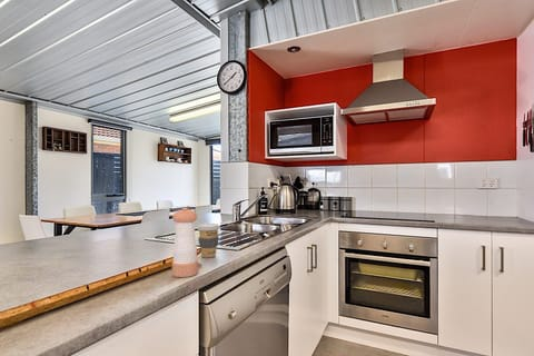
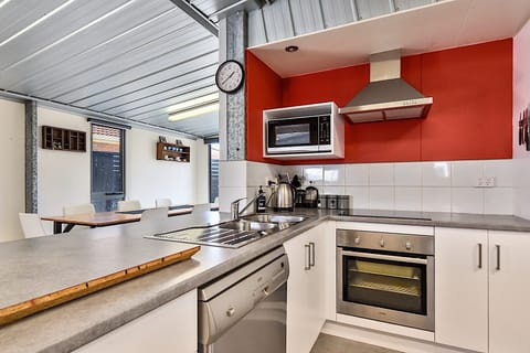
- pepper shaker [171,206,199,278]
- coffee cup [196,222,221,258]
